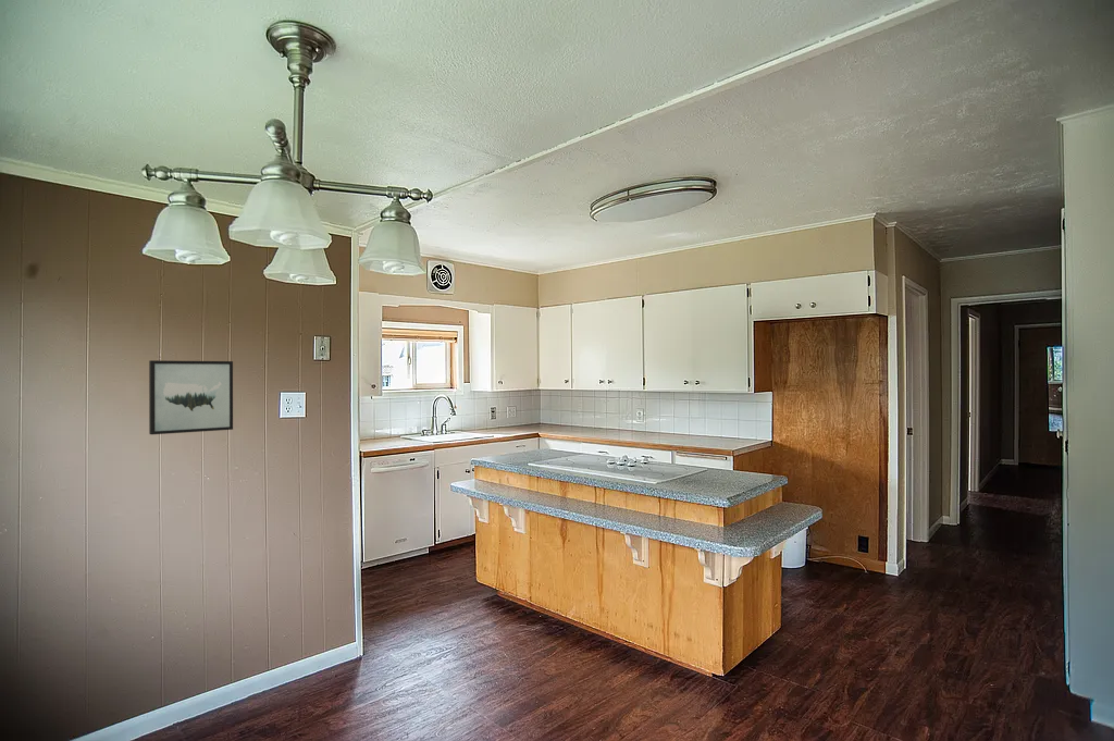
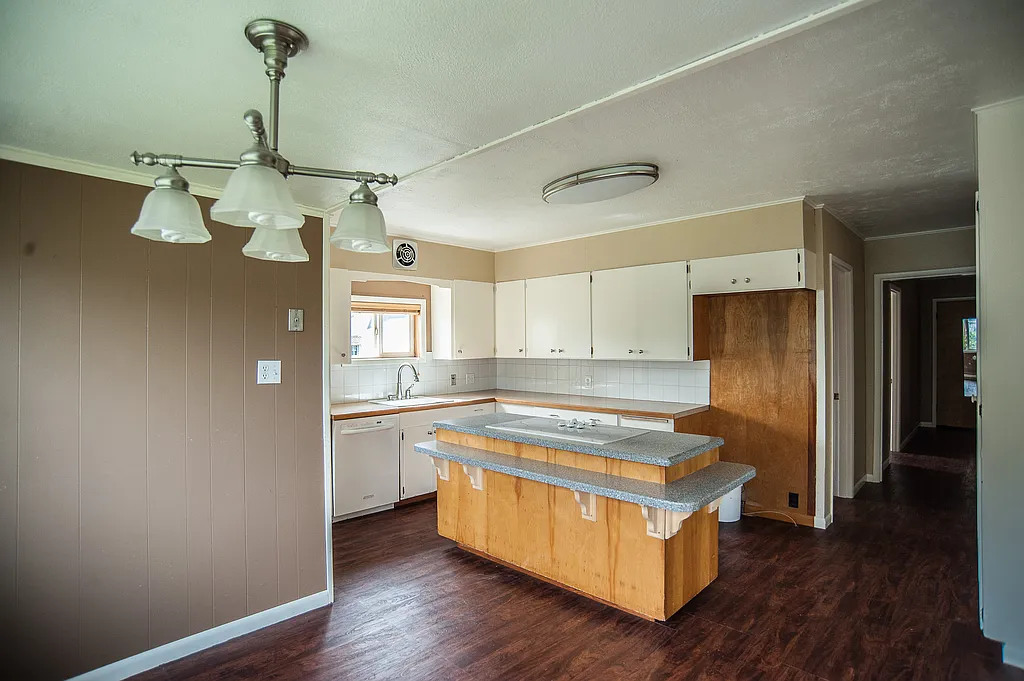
- wall art [148,359,234,435]
